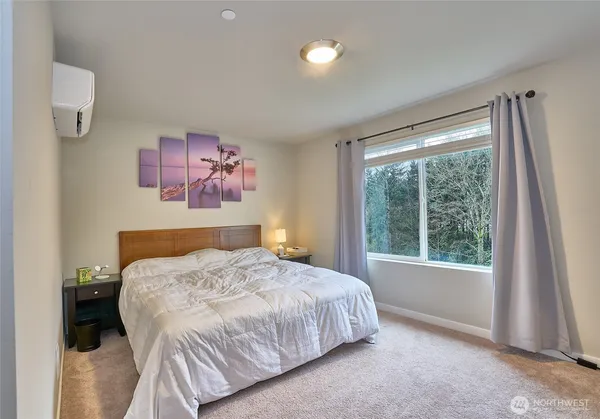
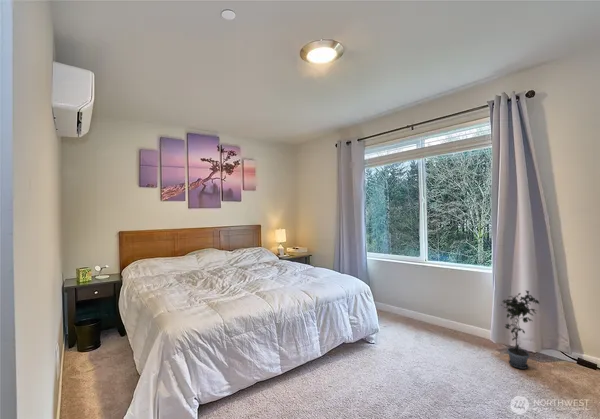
+ potted plant [500,290,540,370]
